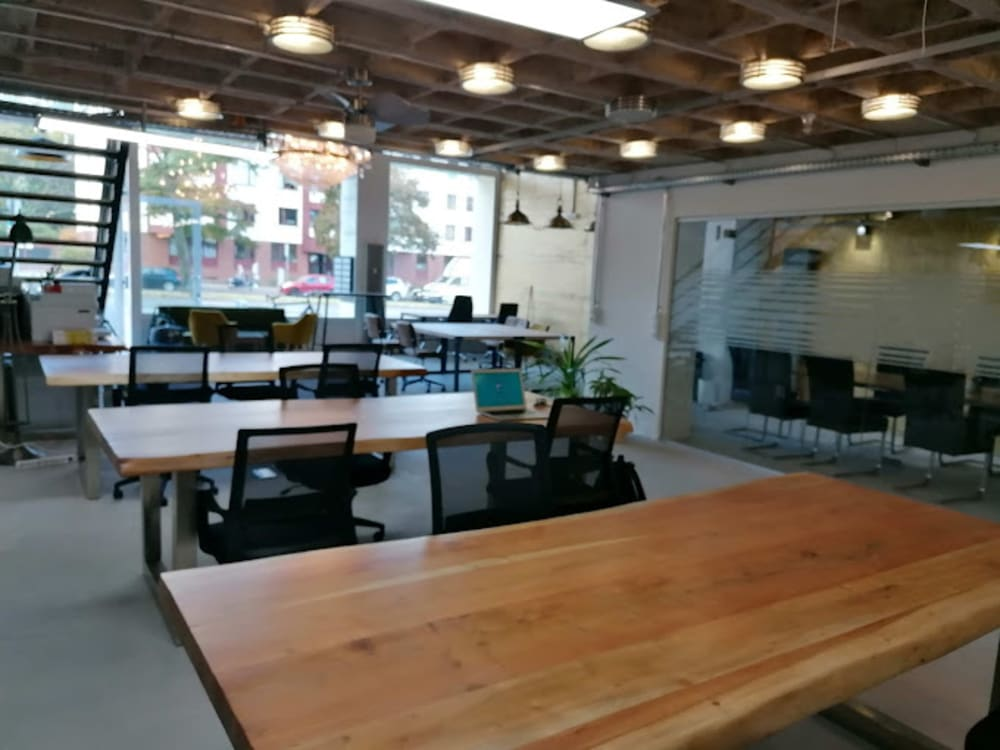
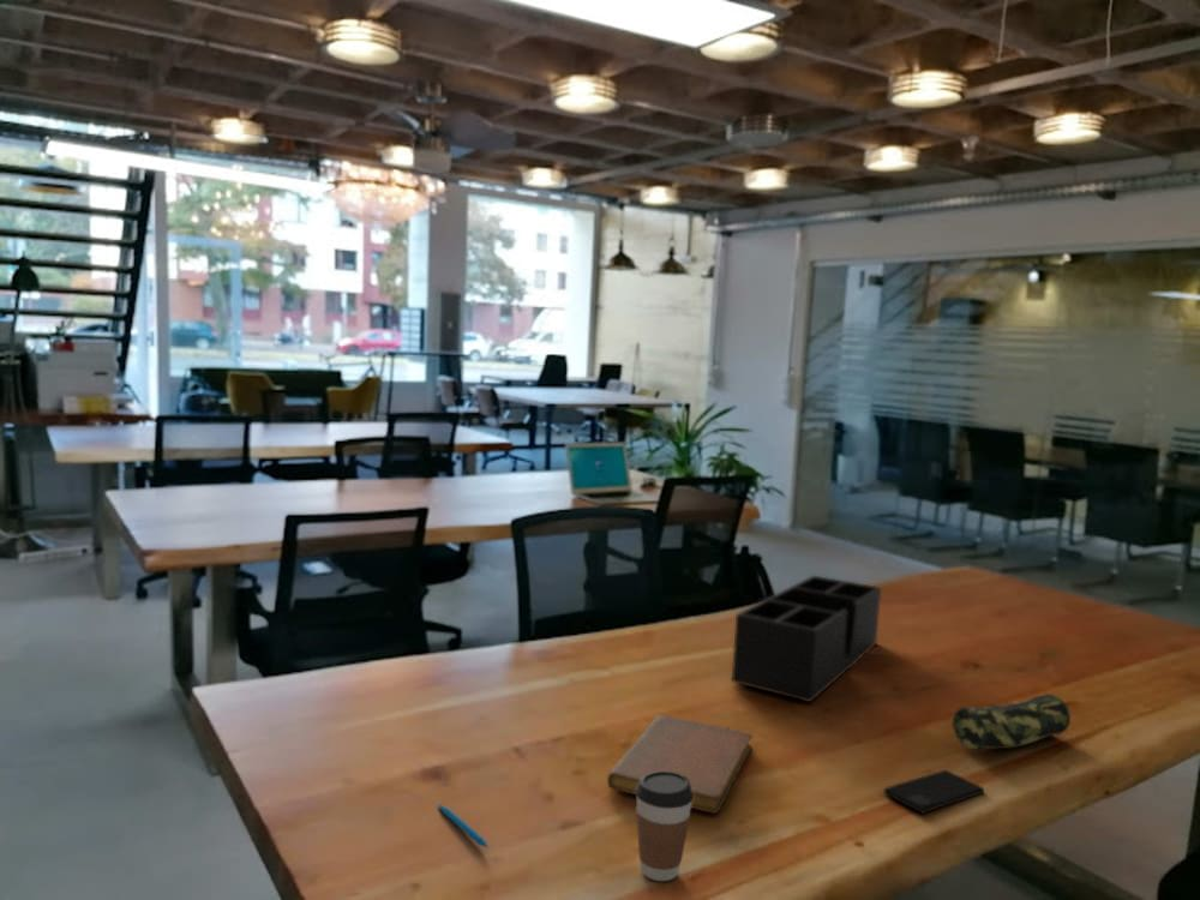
+ pen [437,803,490,848]
+ desk organizer [731,575,882,703]
+ coffee cup [635,770,694,882]
+ smartphone [882,769,985,815]
+ pencil case [952,692,1072,751]
+ notebook [606,714,754,815]
